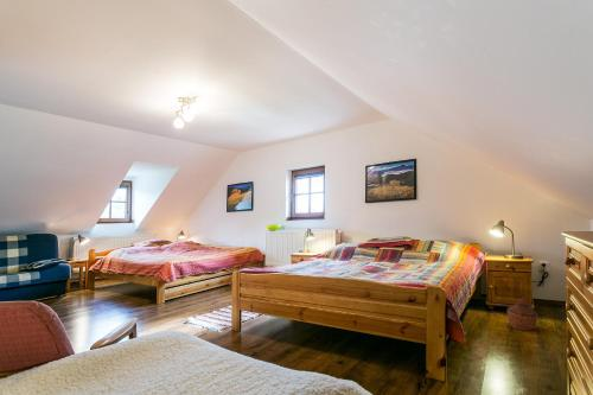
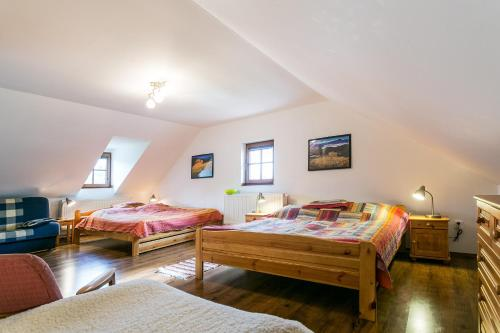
- woven basket [506,298,538,331]
